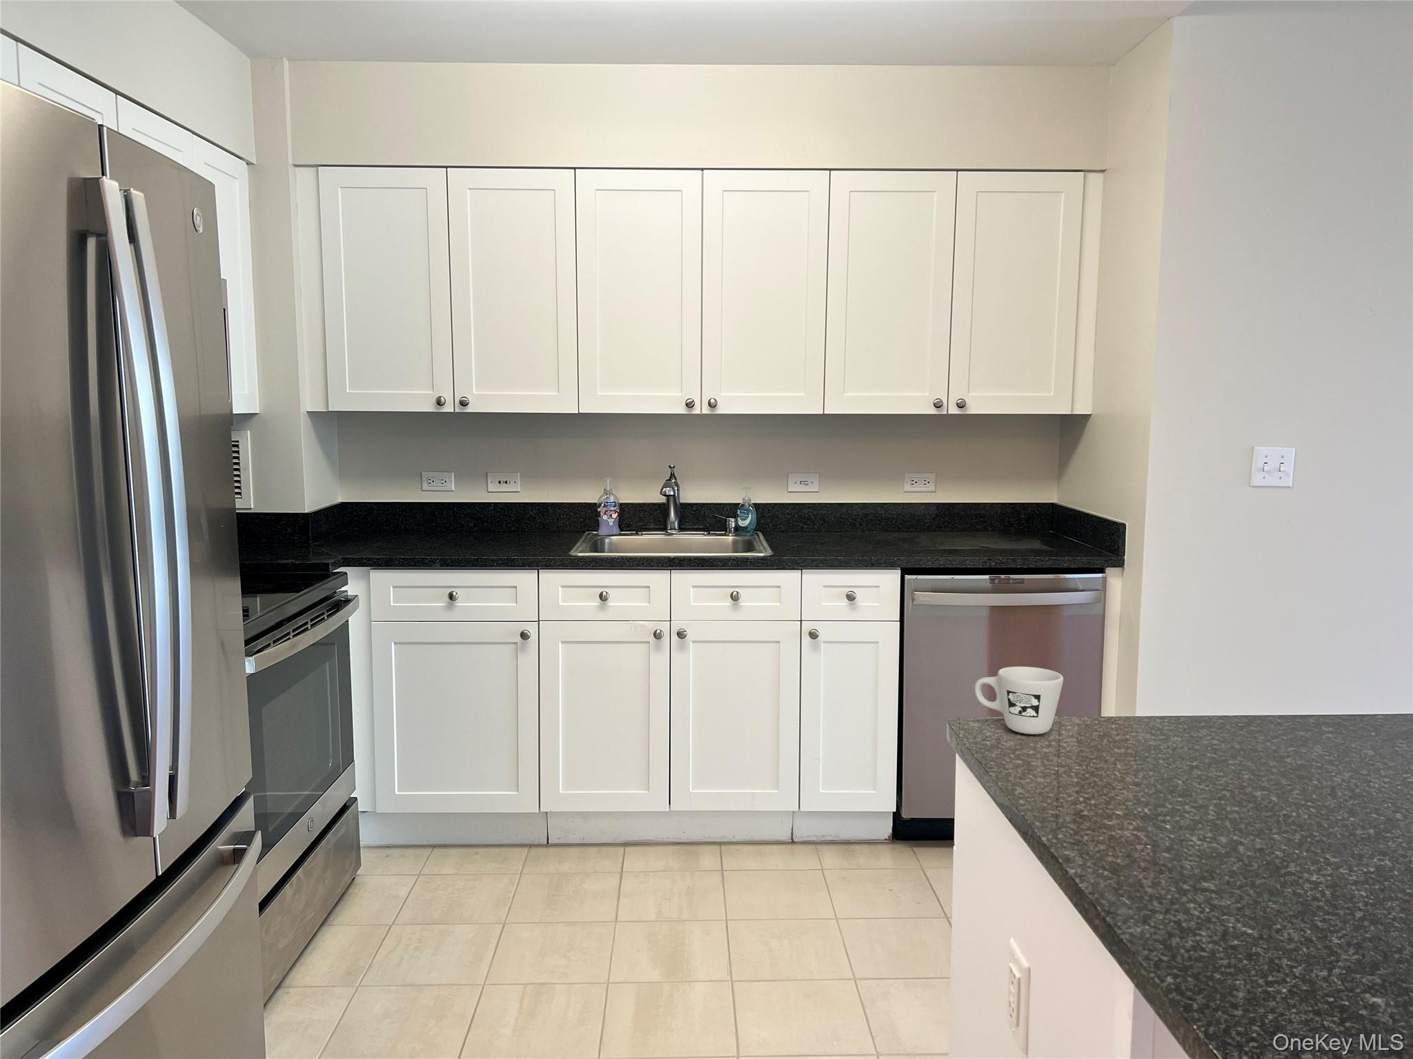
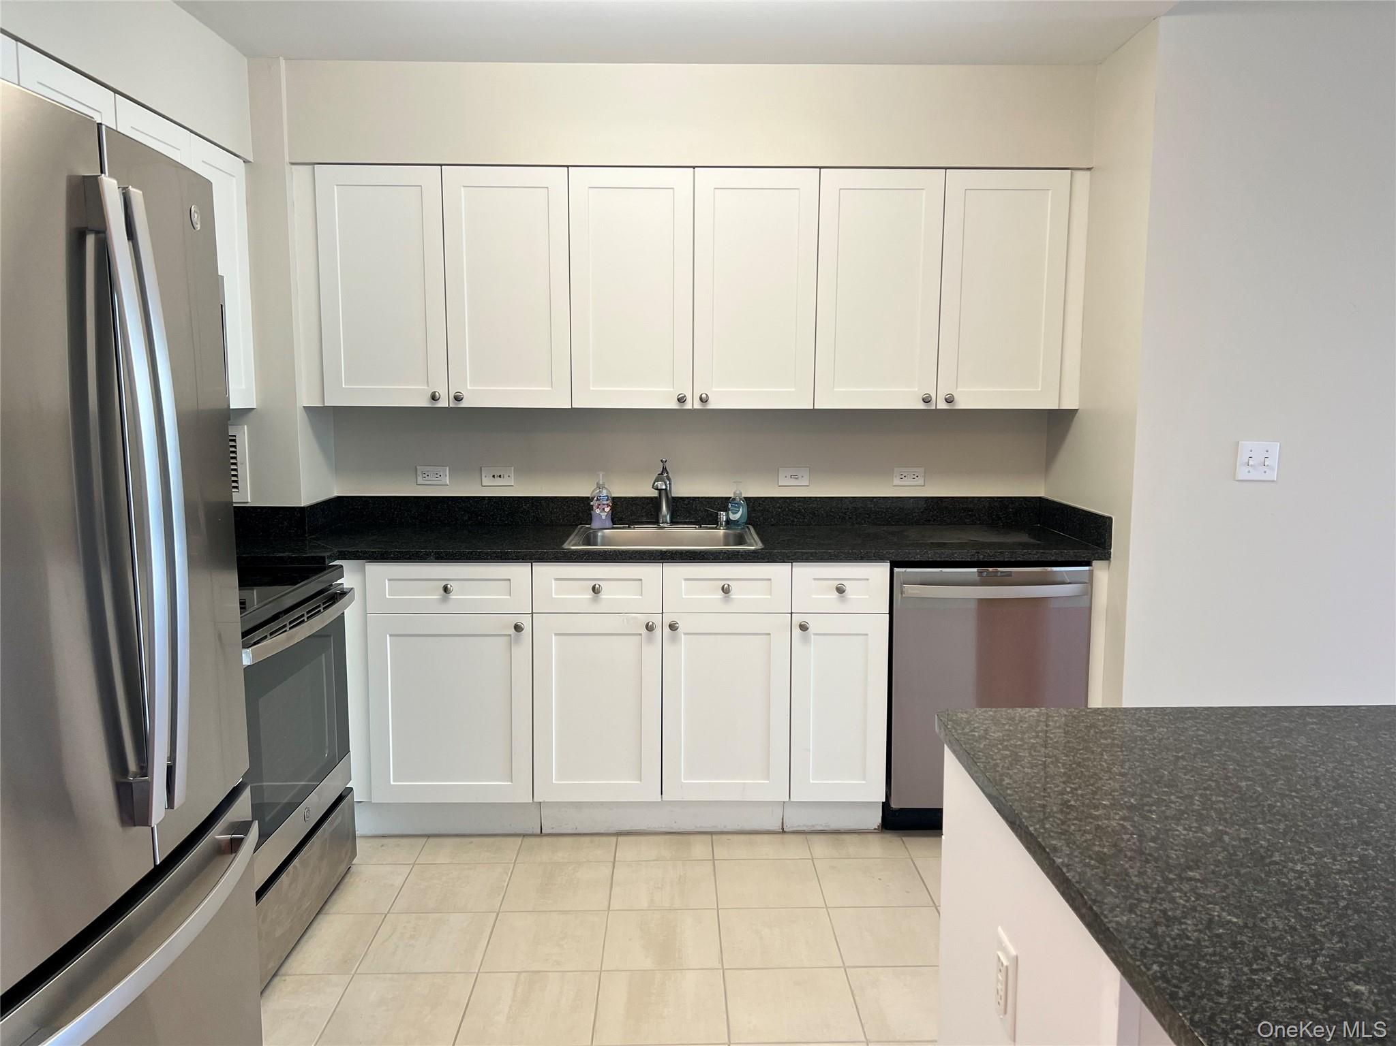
- mug [975,666,1064,735]
